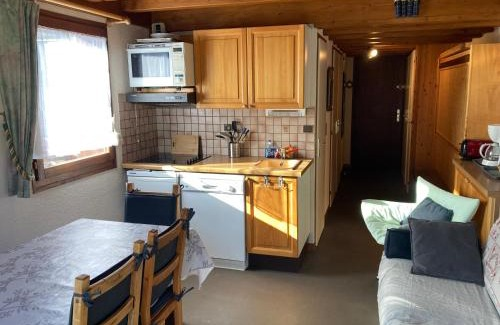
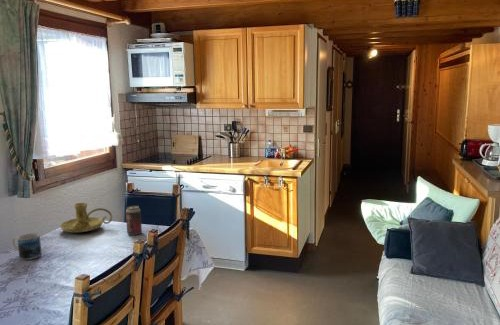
+ mug [11,232,43,261]
+ candle holder [59,202,113,234]
+ beverage can [125,205,143,236]
